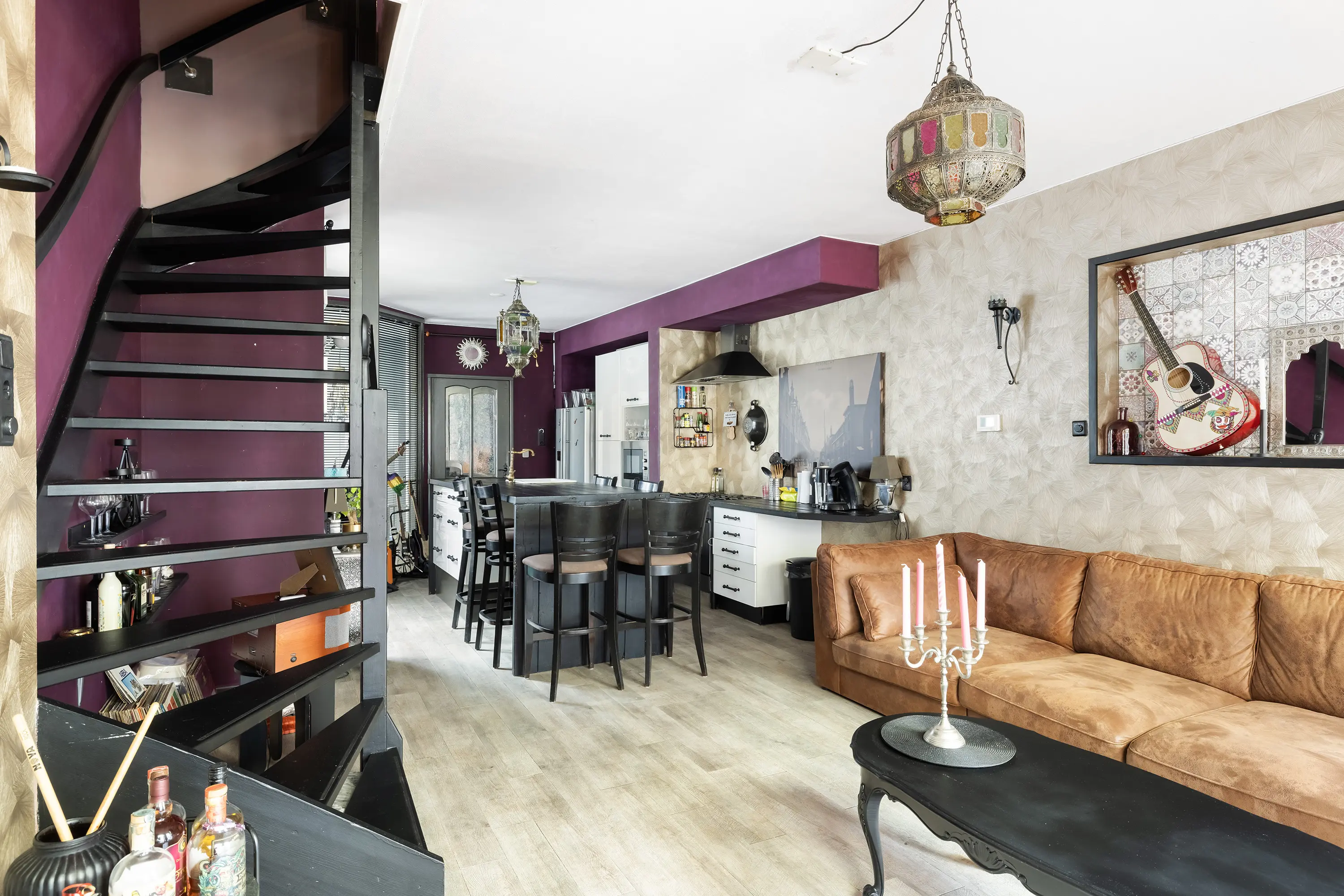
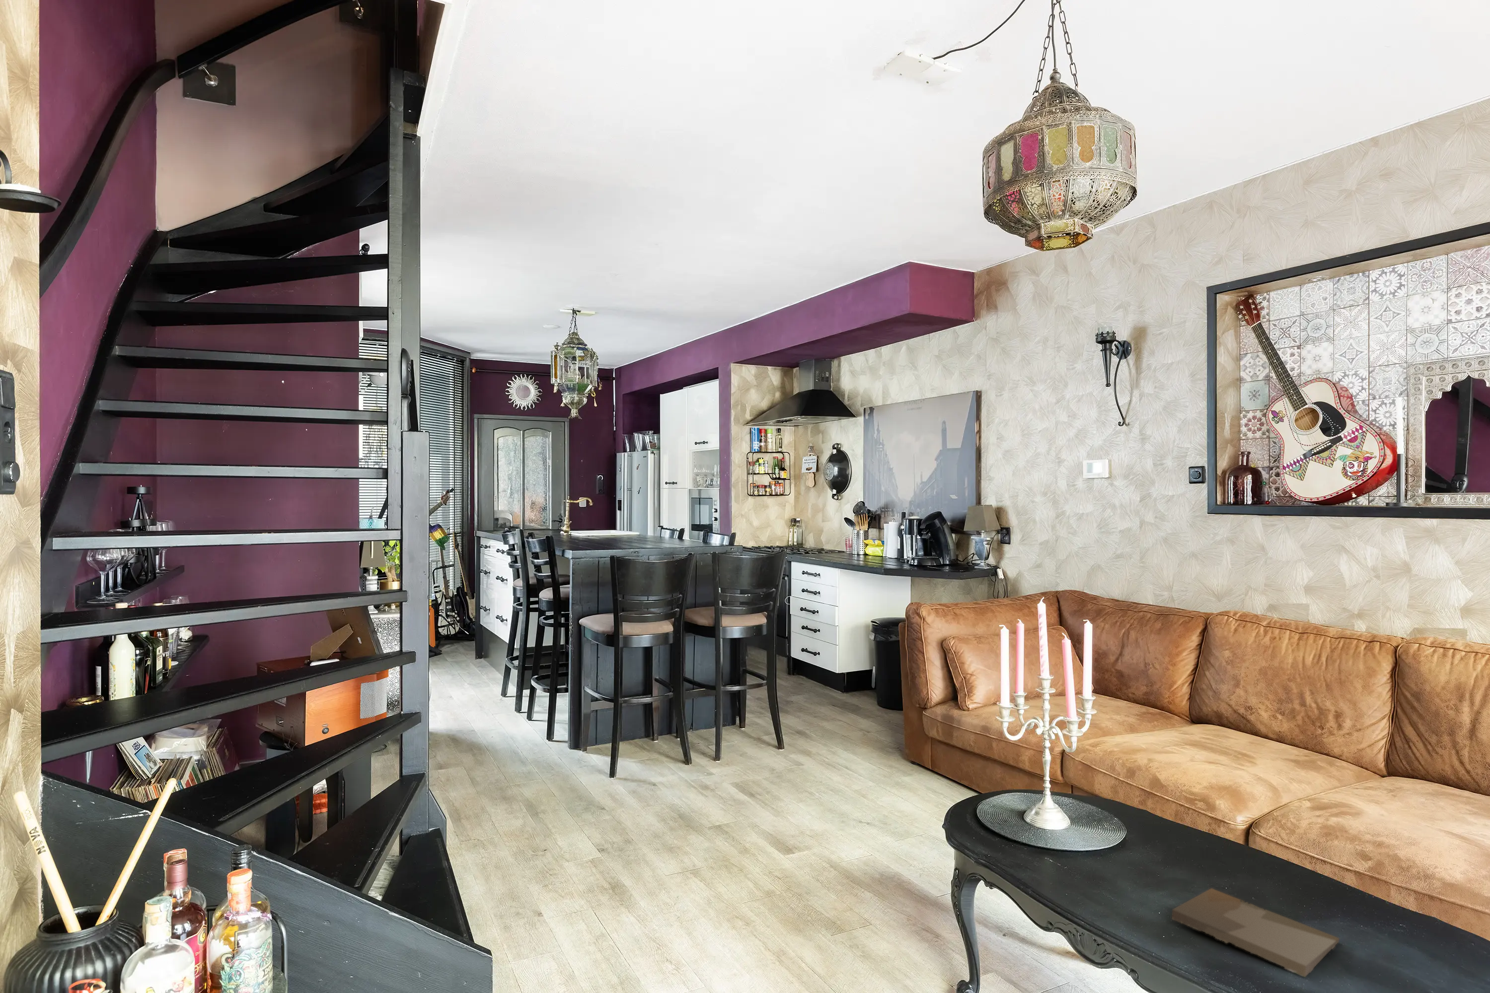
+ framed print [1171,888,1340,979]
